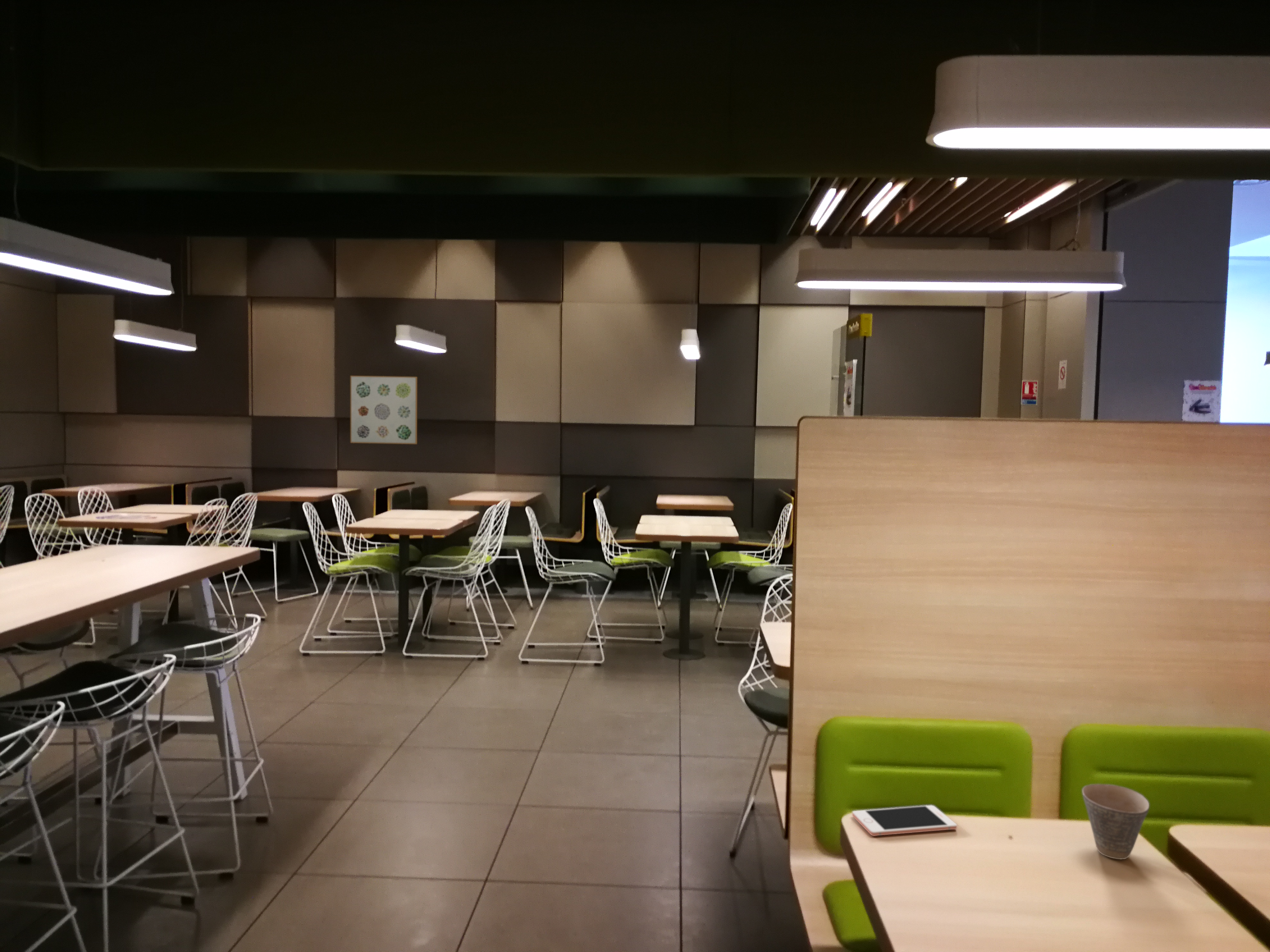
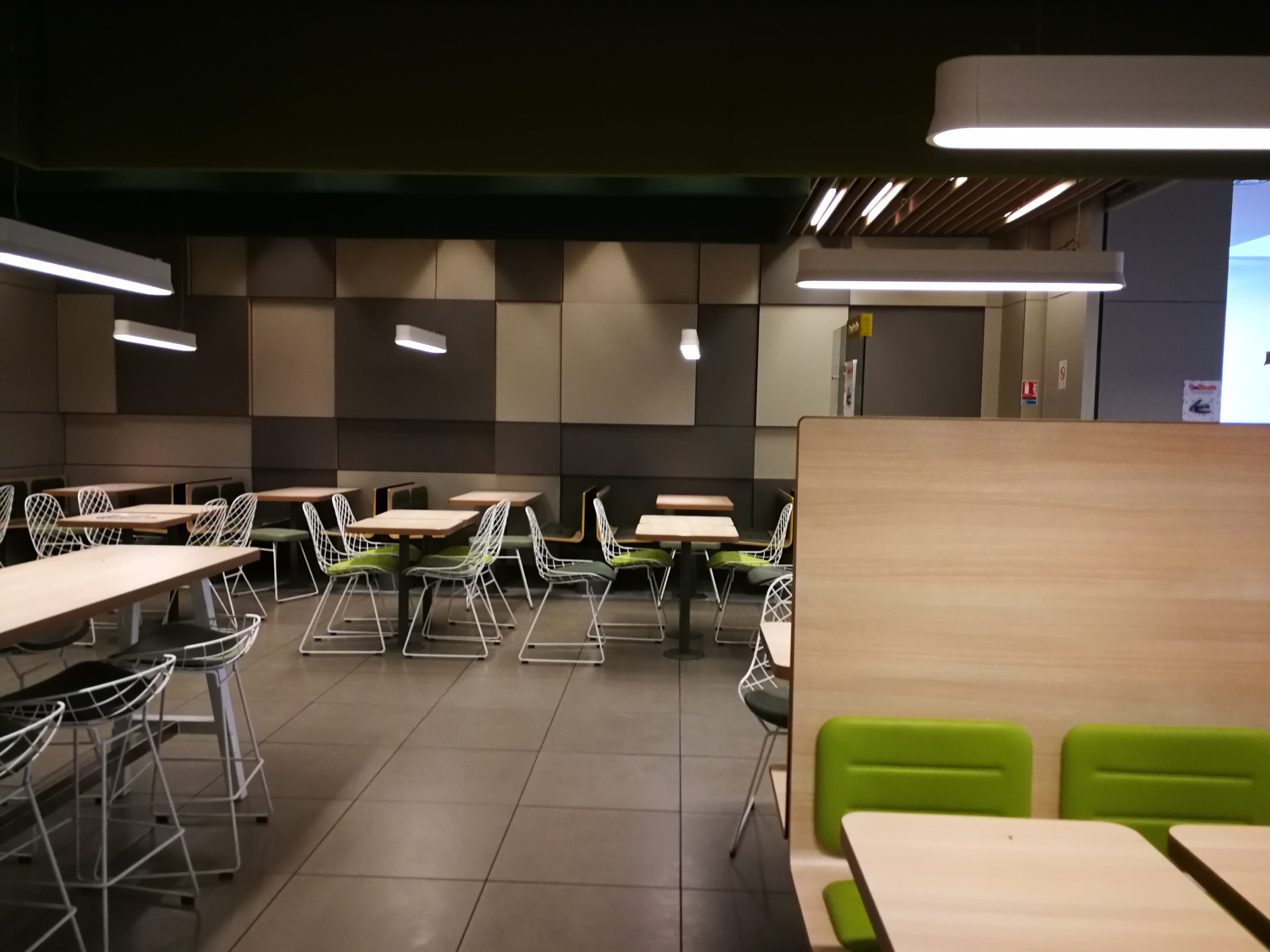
- wall art [350,376,417,444]
- cell phone [852,805,957,837]
- cup [1082,784,1150,860]
